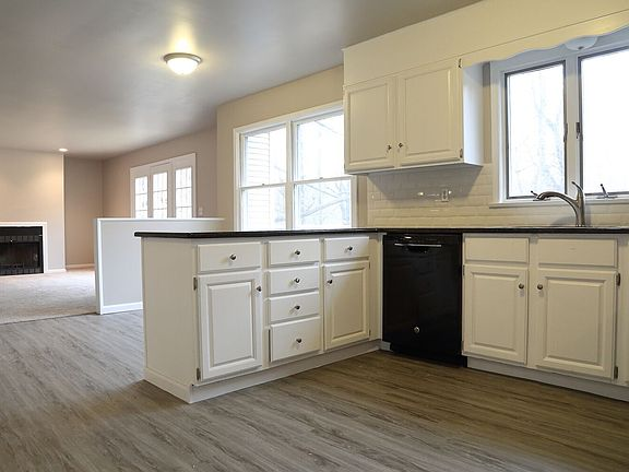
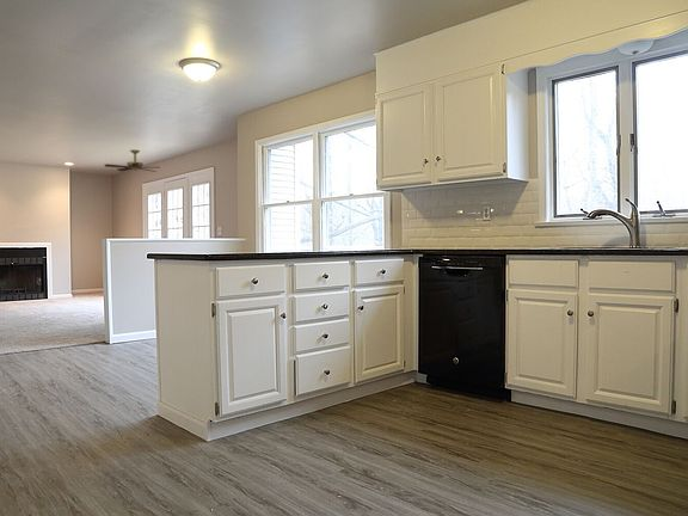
+ ceiling fan [103,148,159,173]
